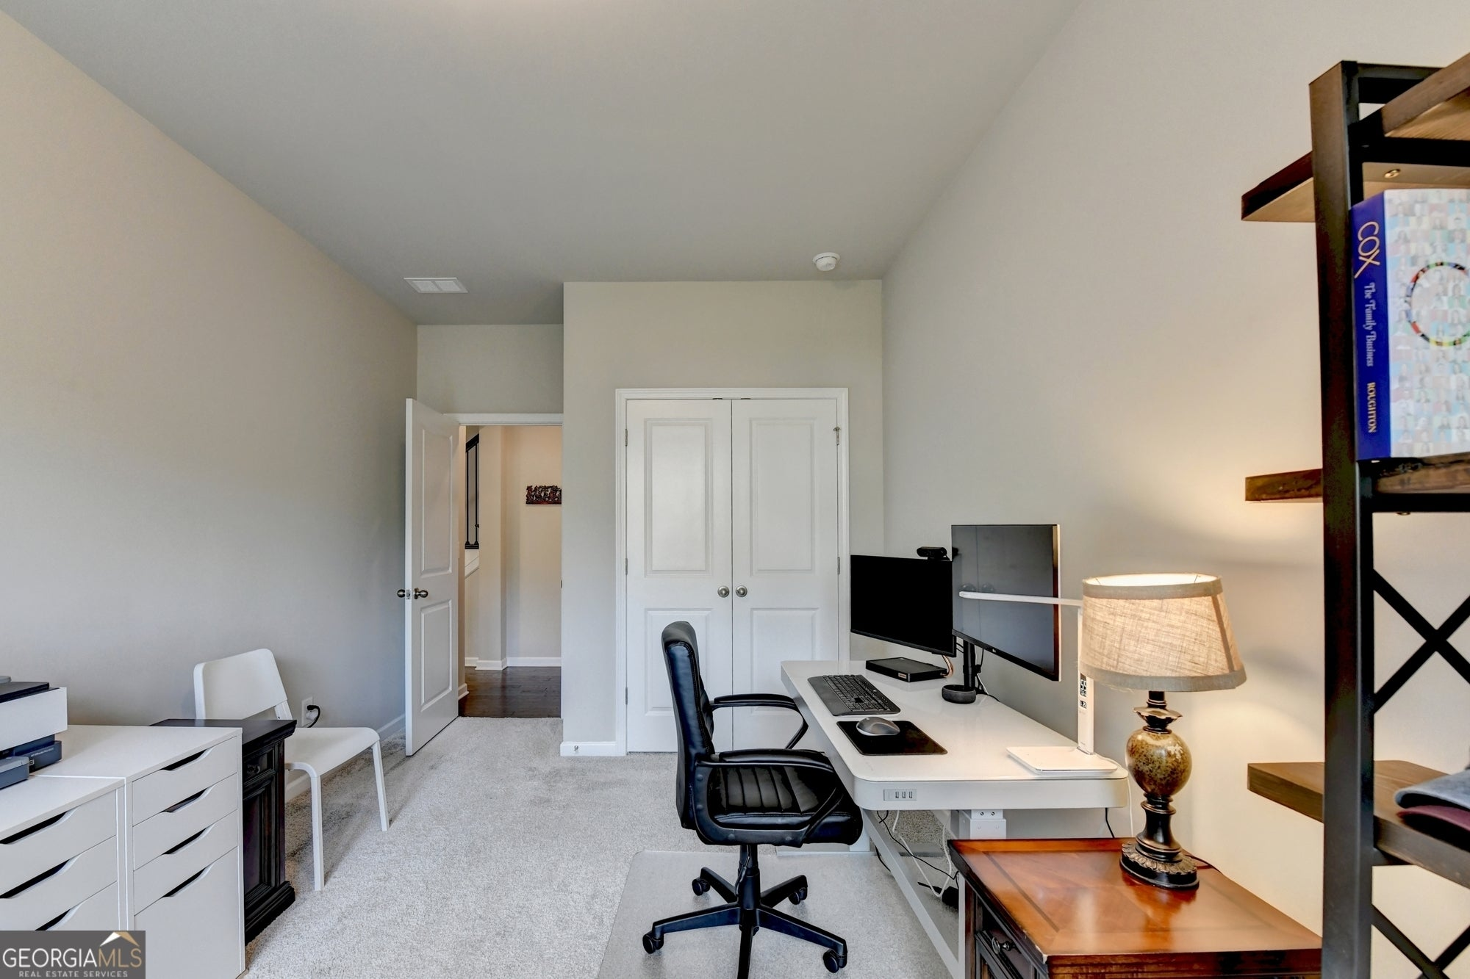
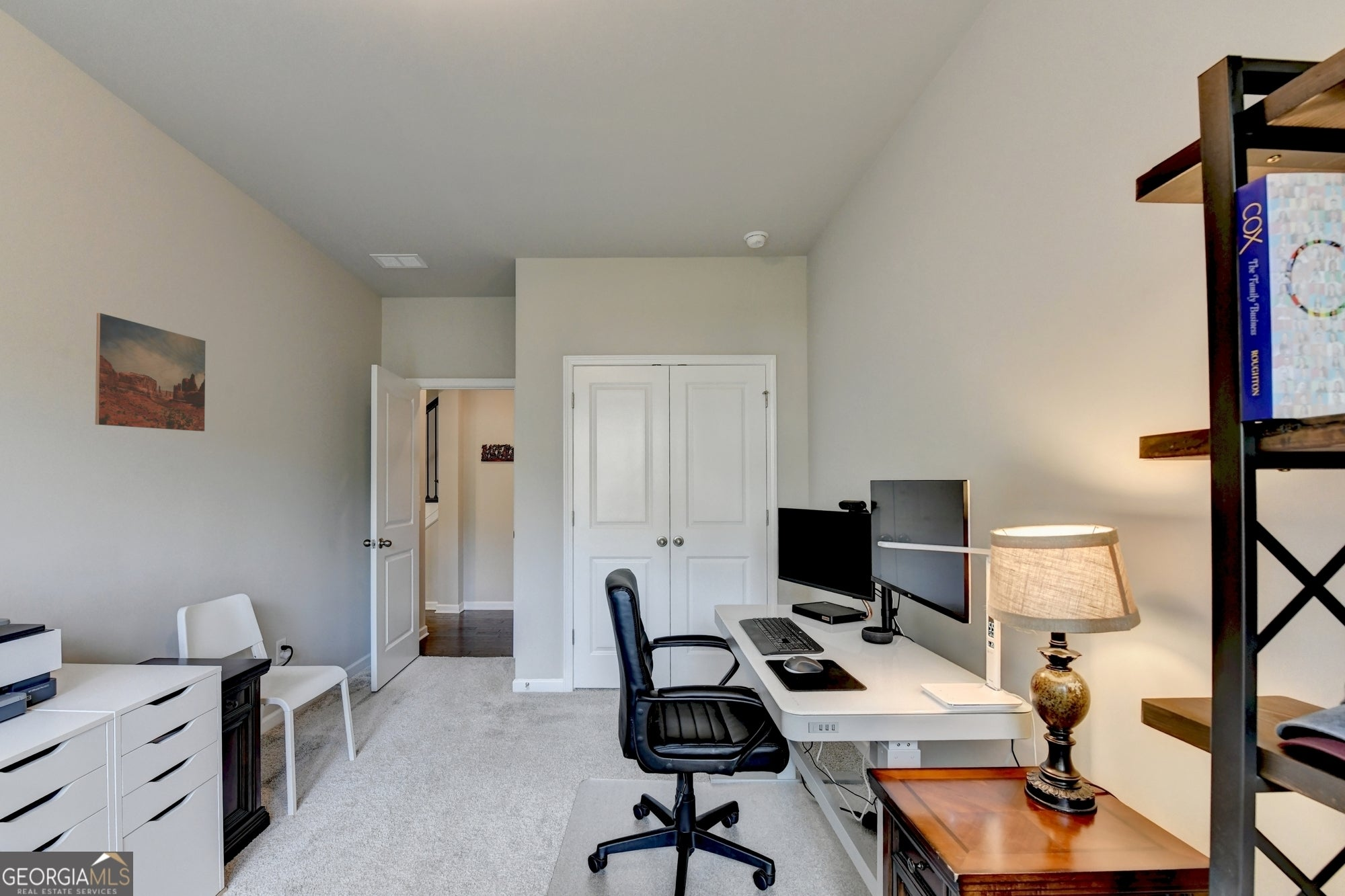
+ wall art [95,313,206,432]
